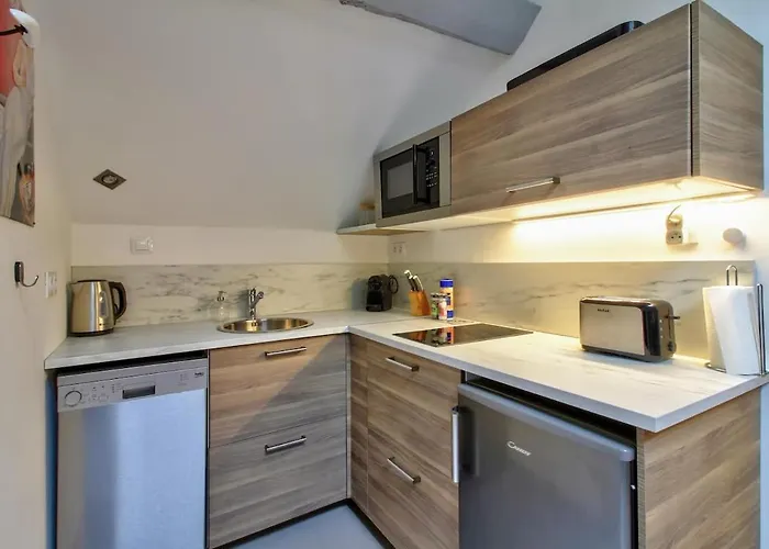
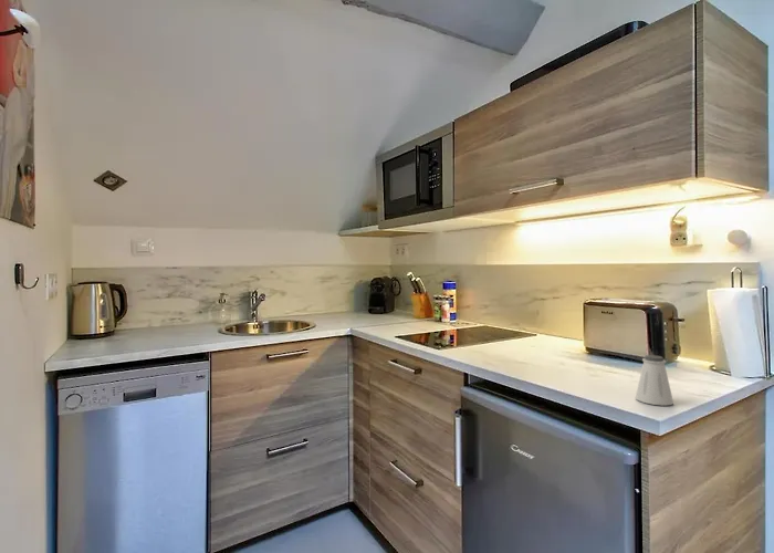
+ saltshaker [635,354,674,407]
